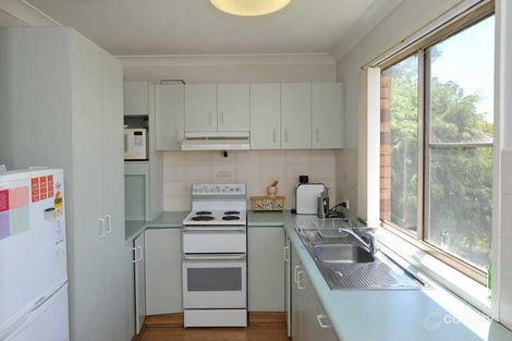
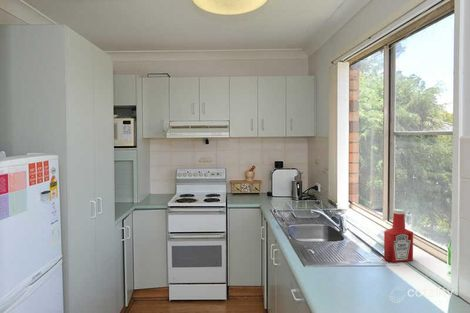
+ soap bottle [383,208,414,263]
